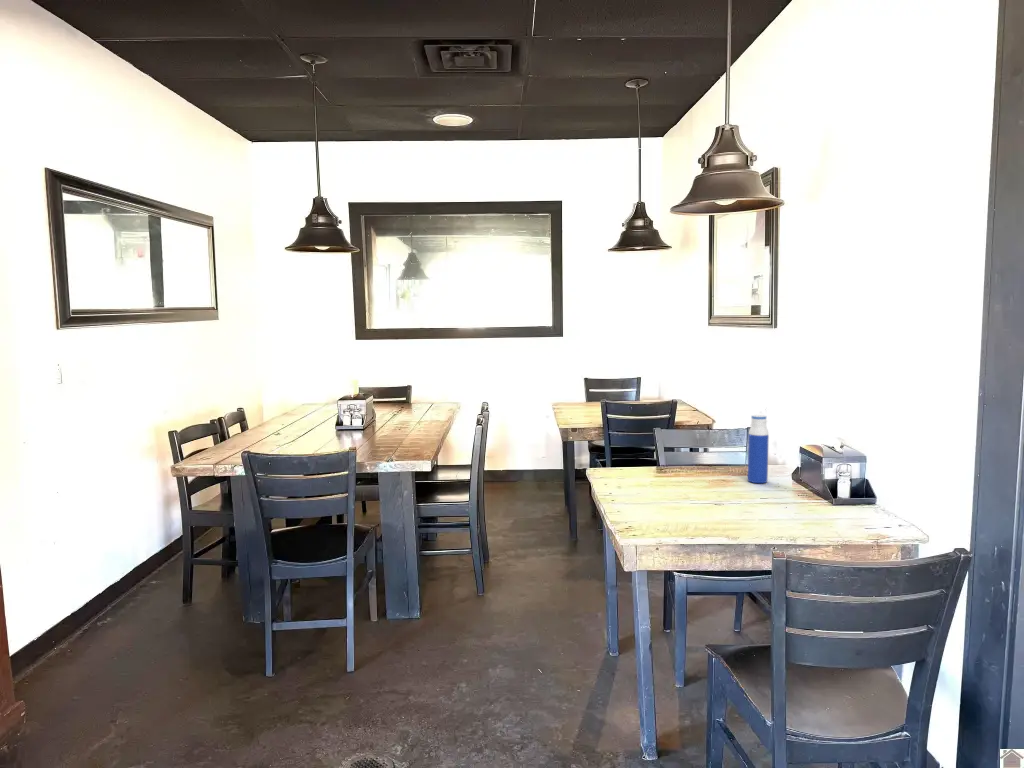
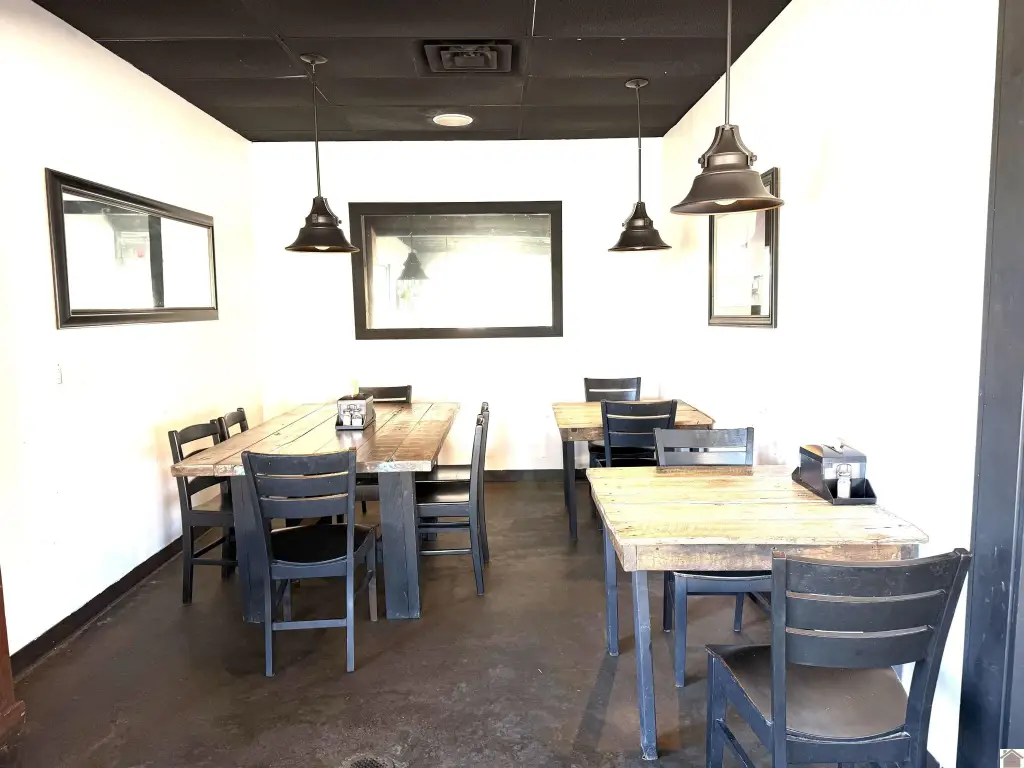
- water bottle [747,414,770,484]
